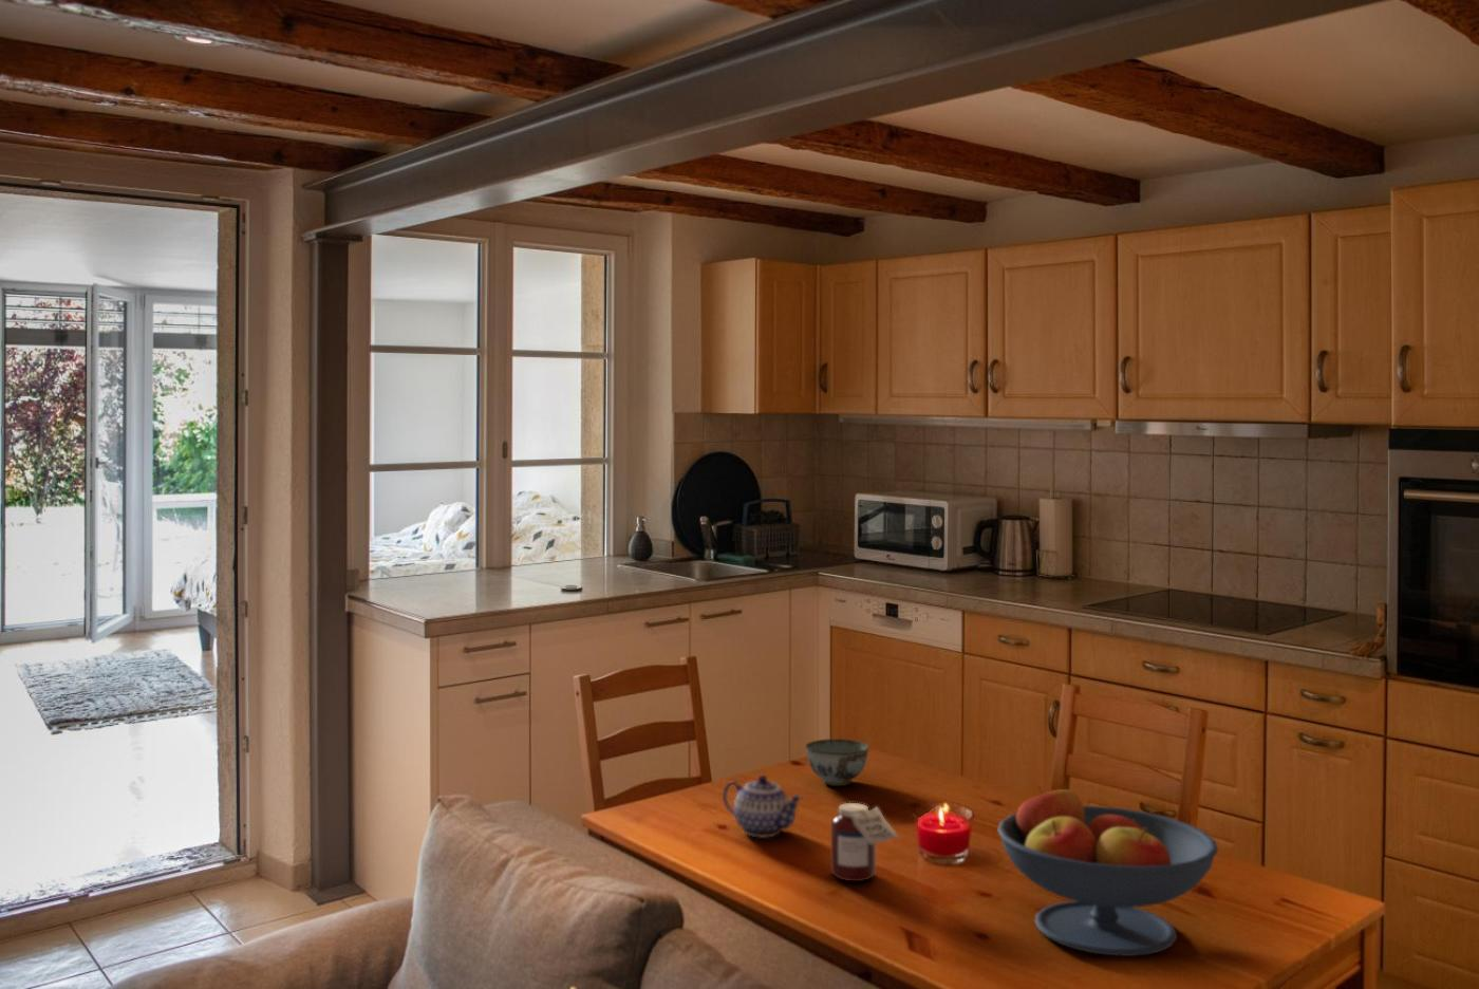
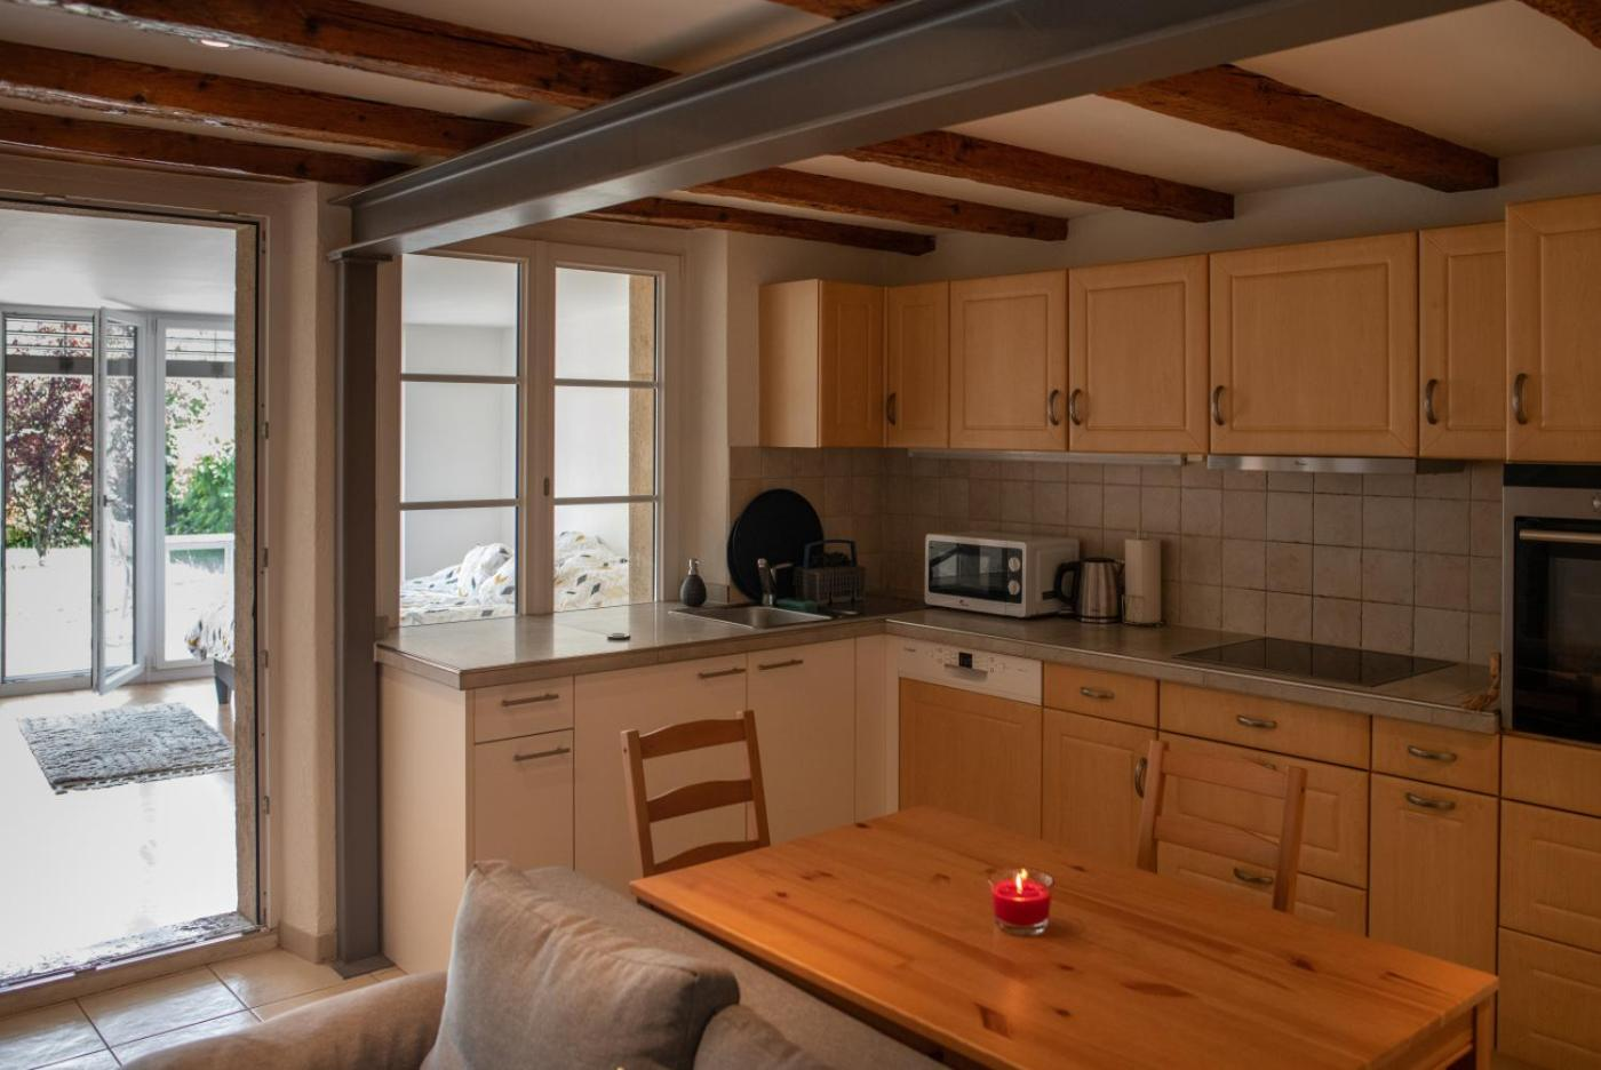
- jar [830,802,901,882]
- fruit bowl [997,784,1220,957]
- bowl [804,737,871,787]
- teapot [722,775,802,838]
